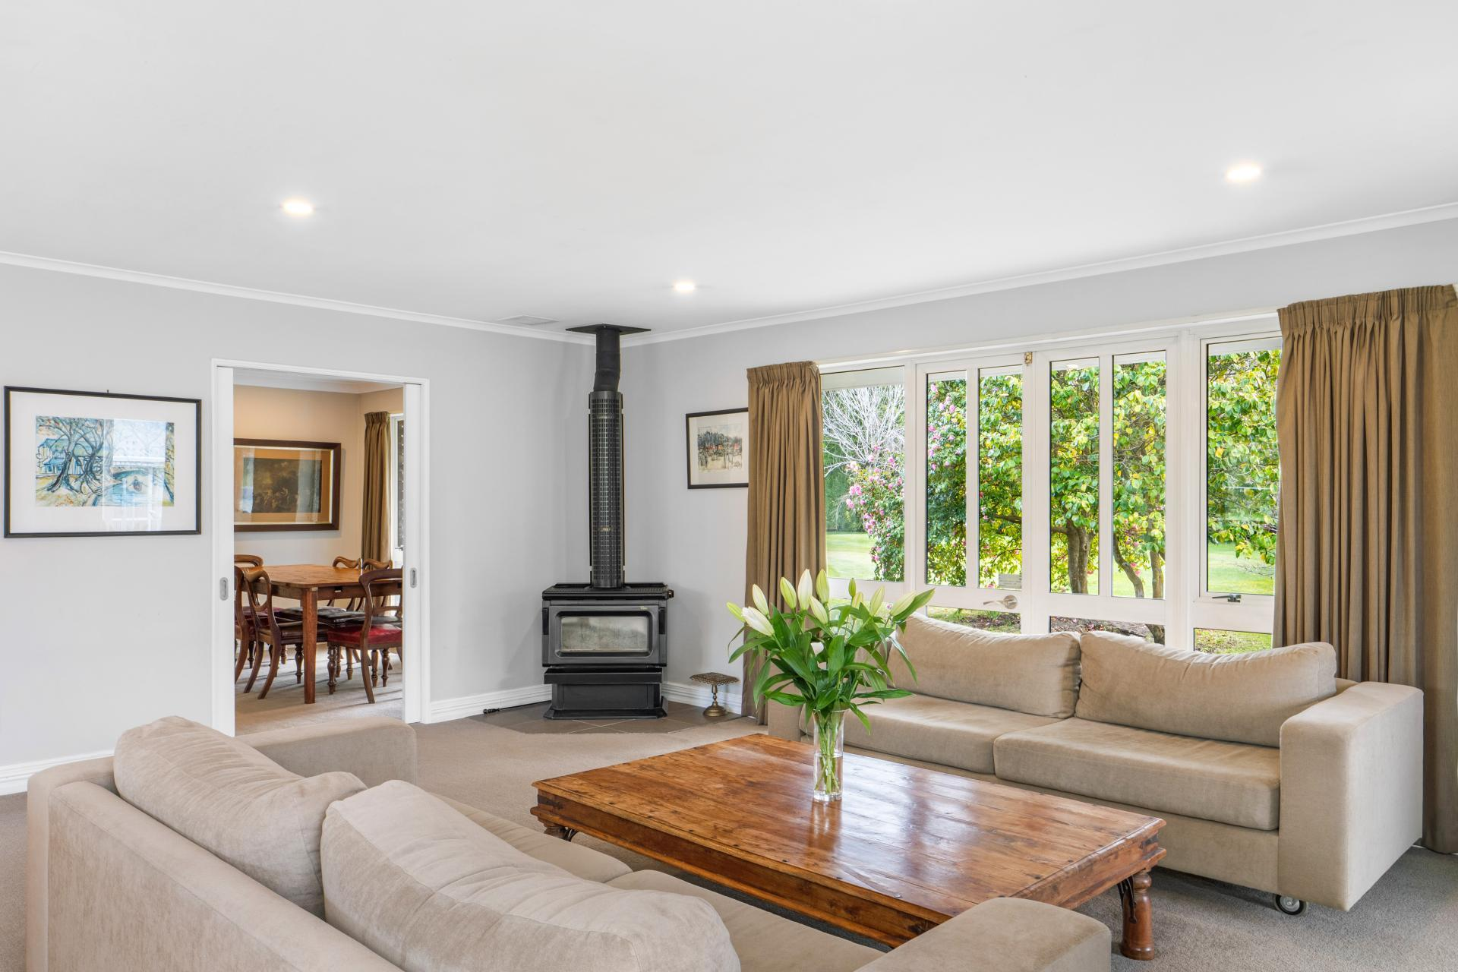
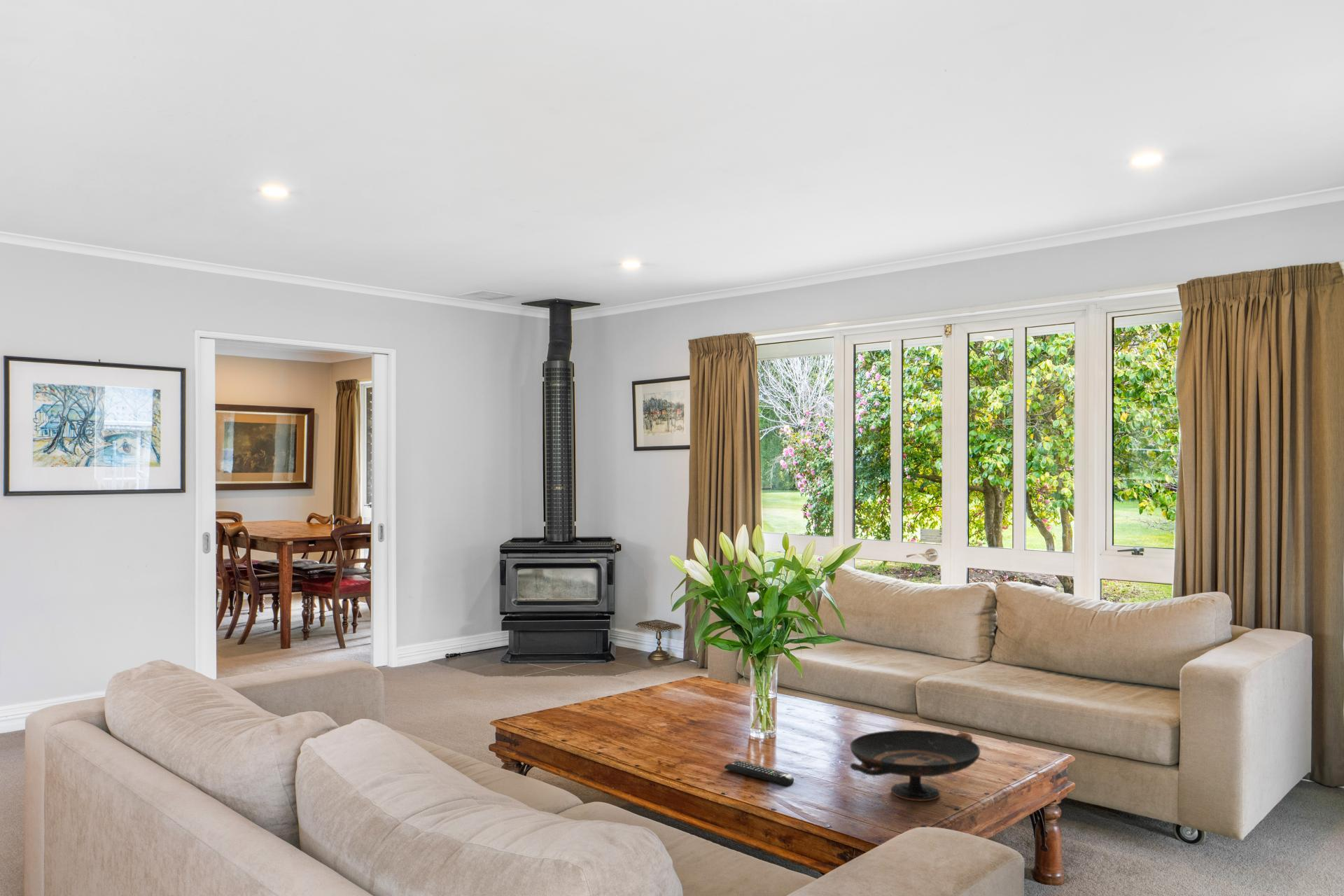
+ decorative bowl [849,729,981,802]
+ remote control [724,759,794,787]
